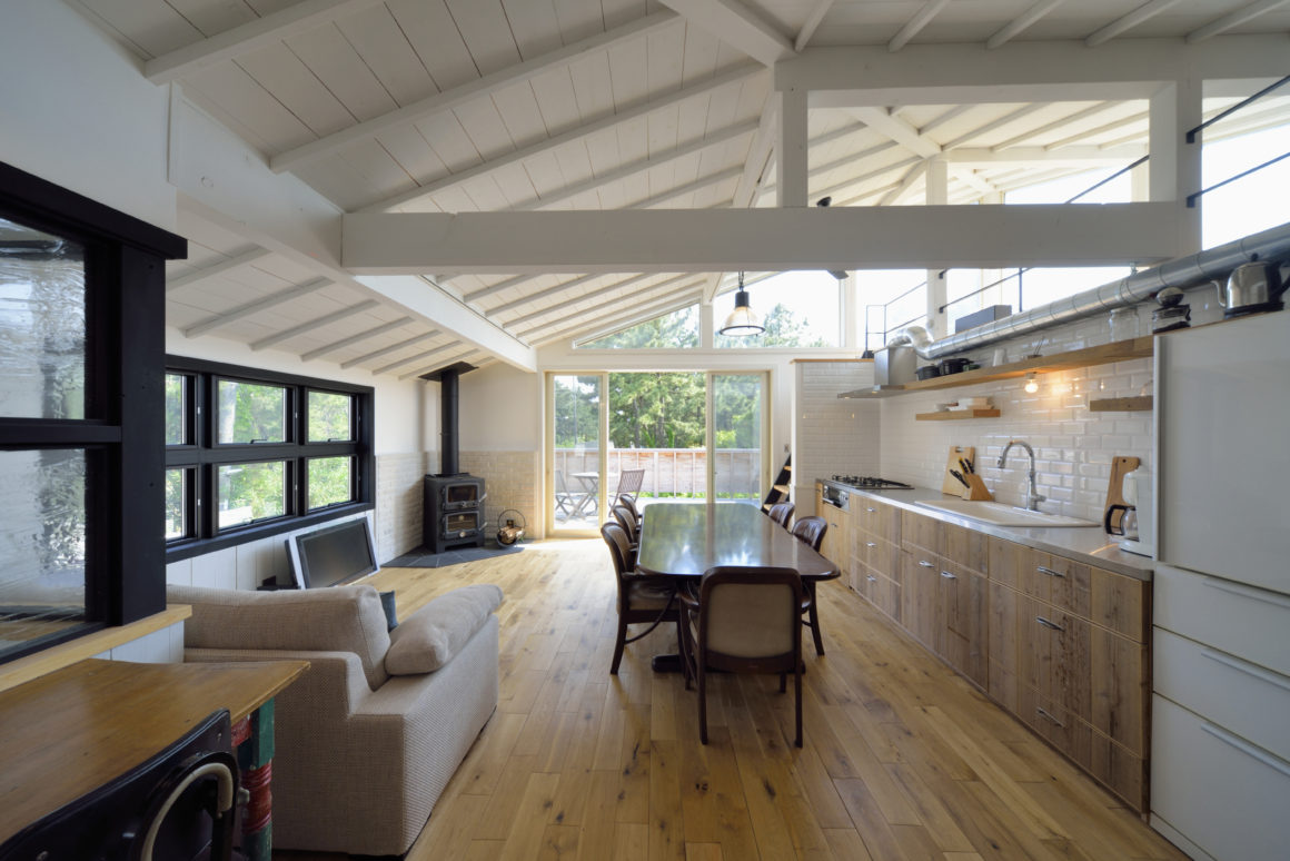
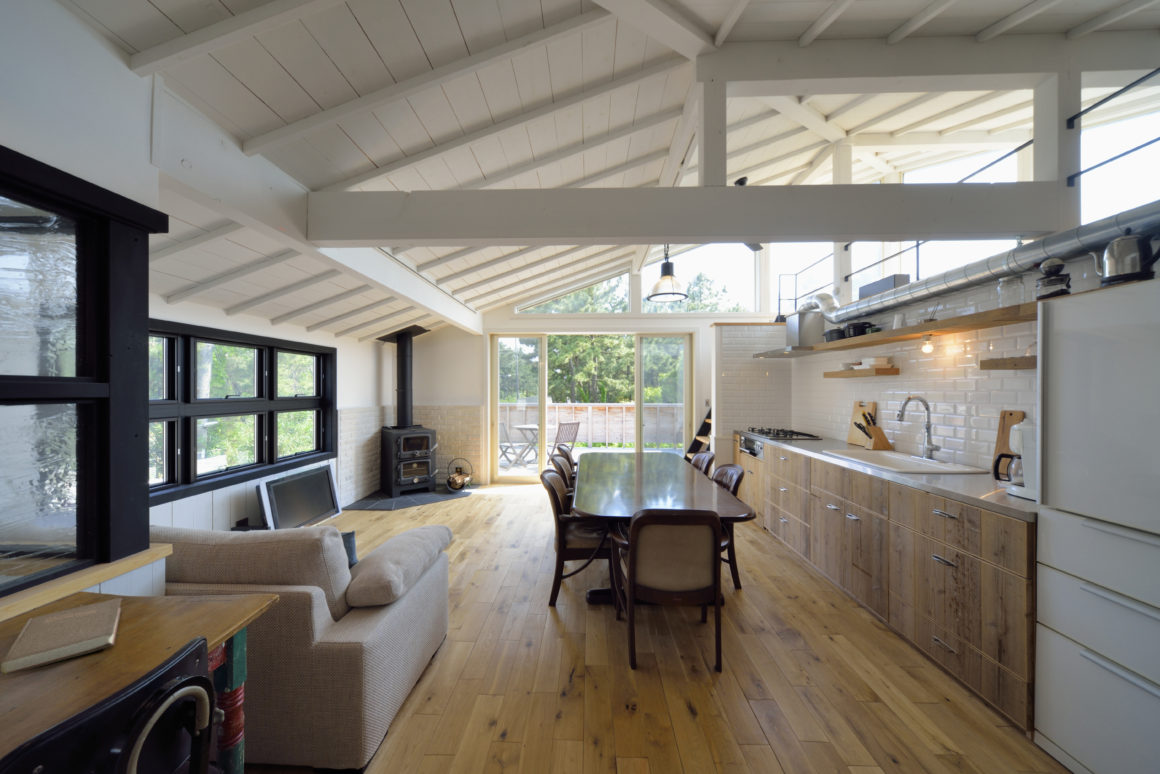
+ book [0,596,123,676]
